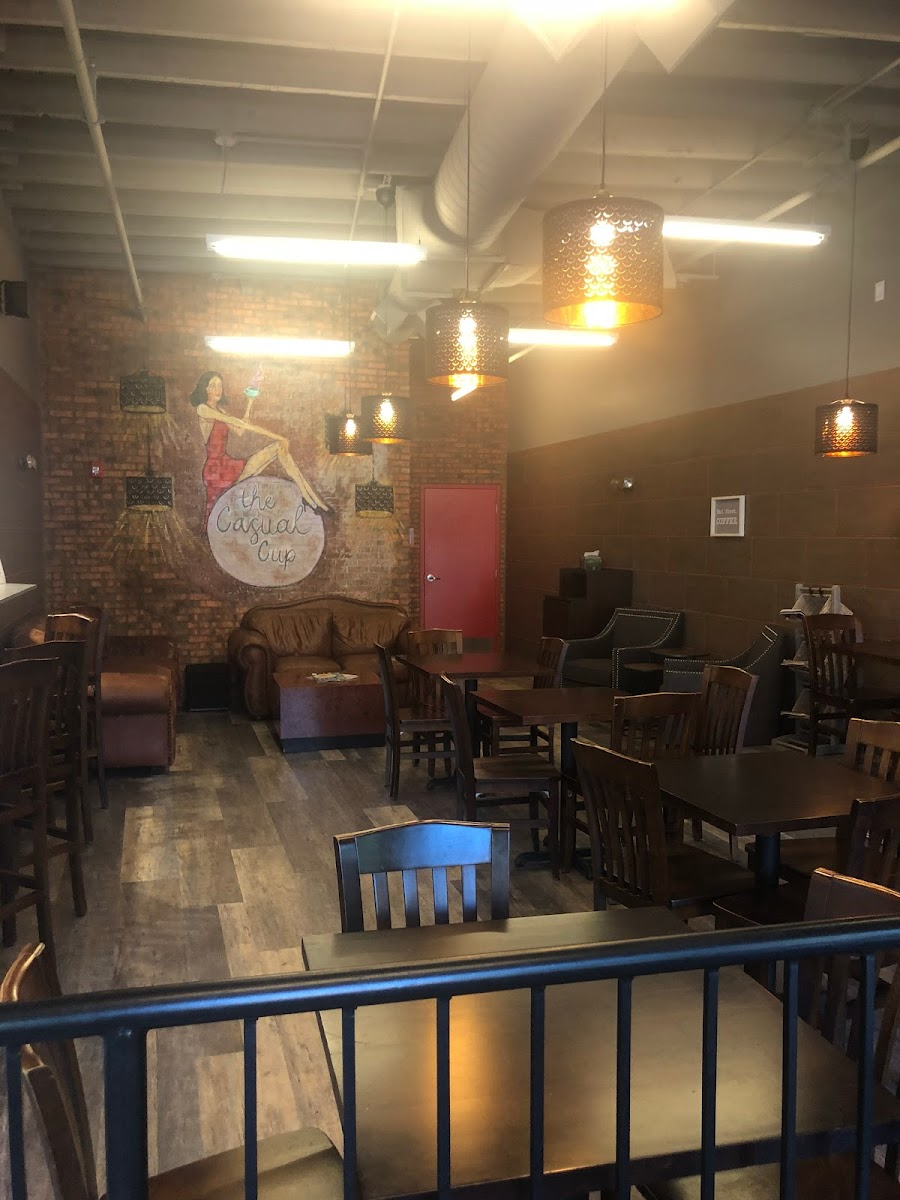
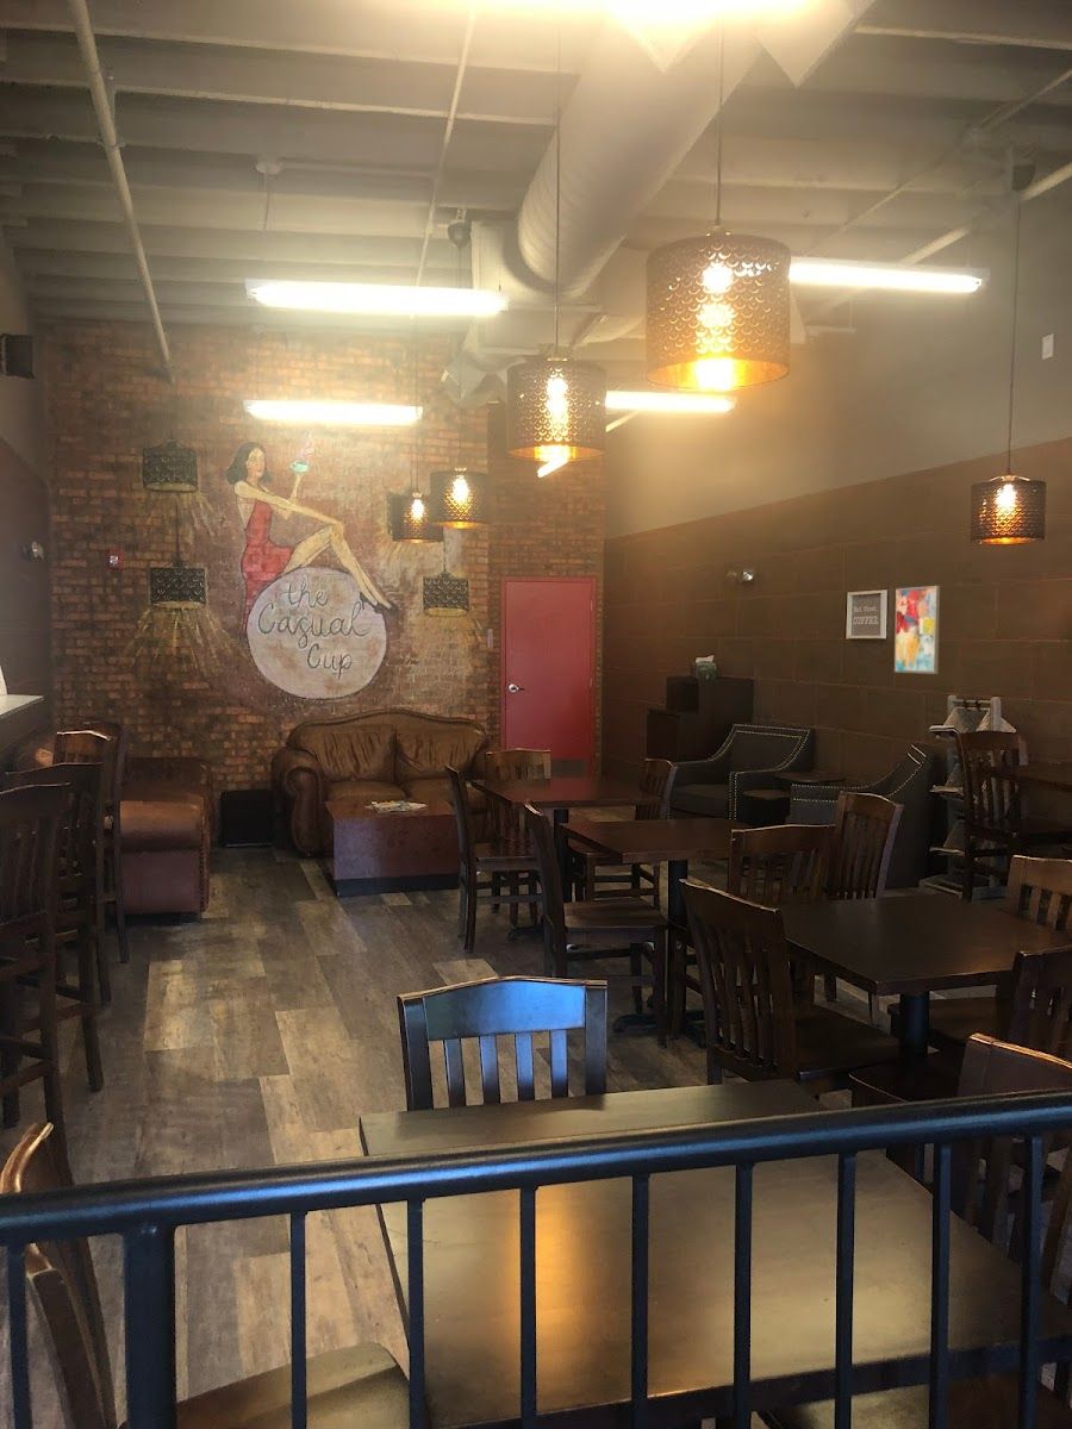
+ wall art [893,585,941,675]
